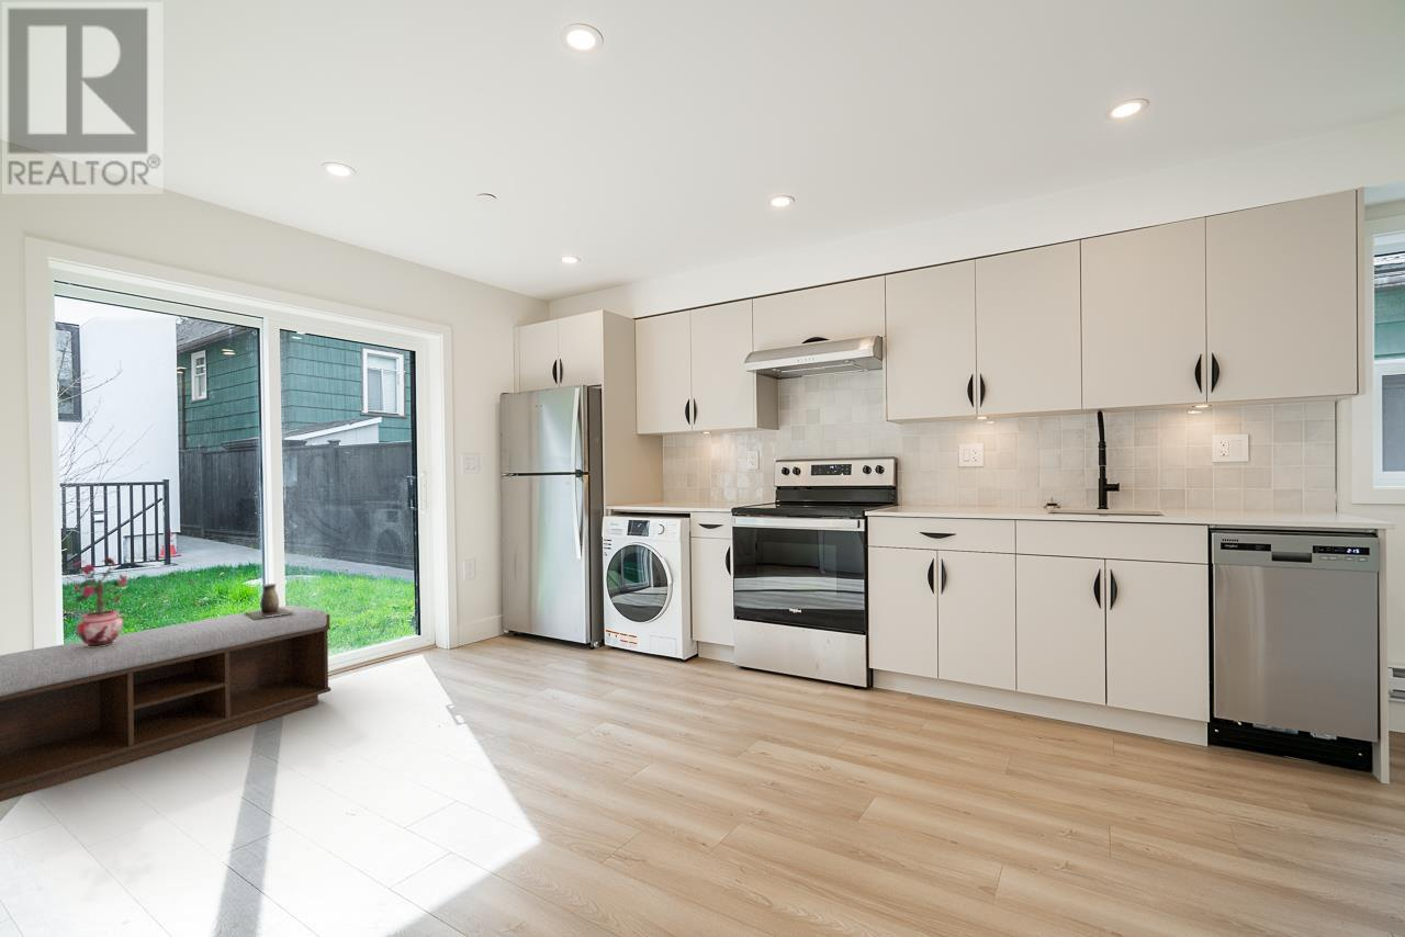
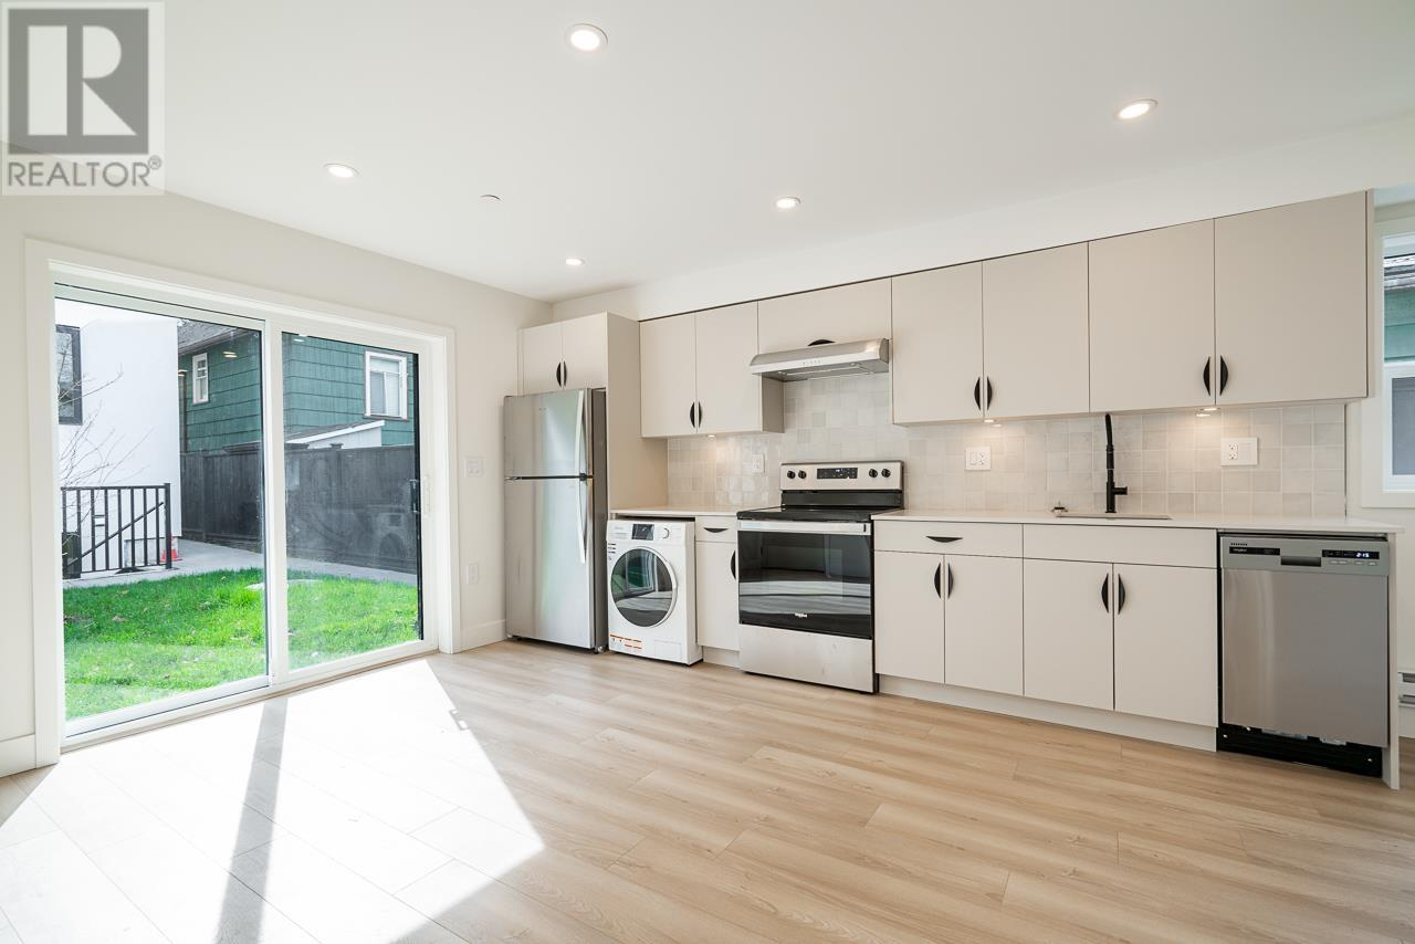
- decorative vase [244,583,294,619]
- potted plant [71,556,130,647]
- bench [0,605,331,803]
